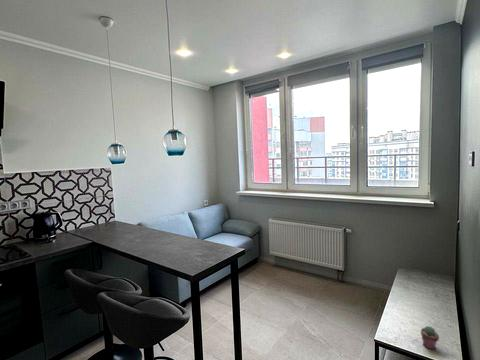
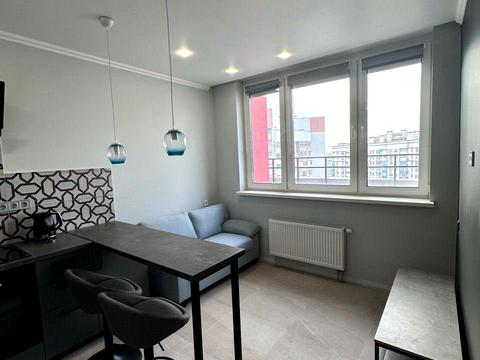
- potted succulent [420,325,440,350]
